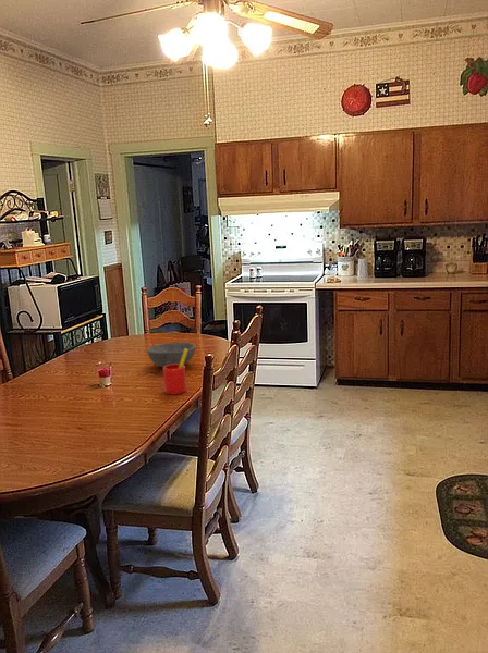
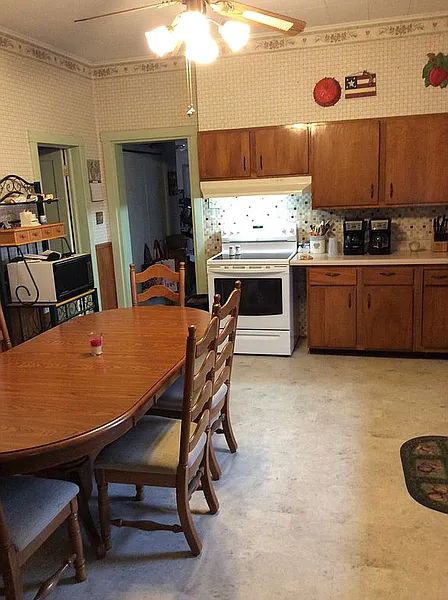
- straw [162,348,188,395]
- bowl [146,341,196,369]
